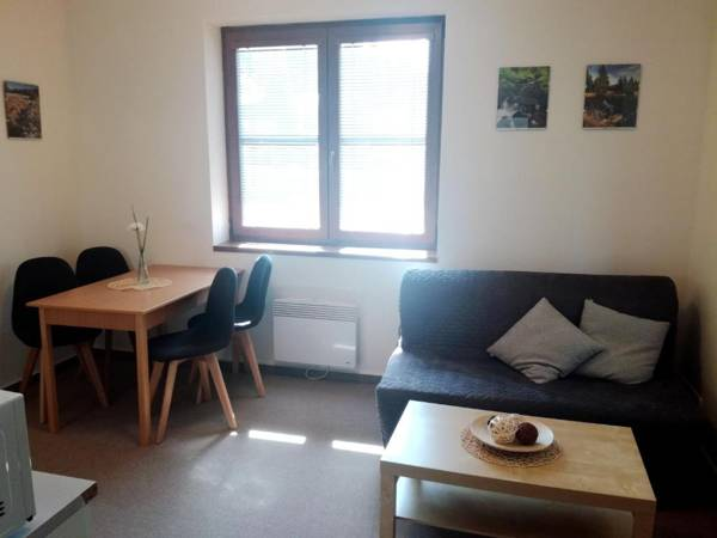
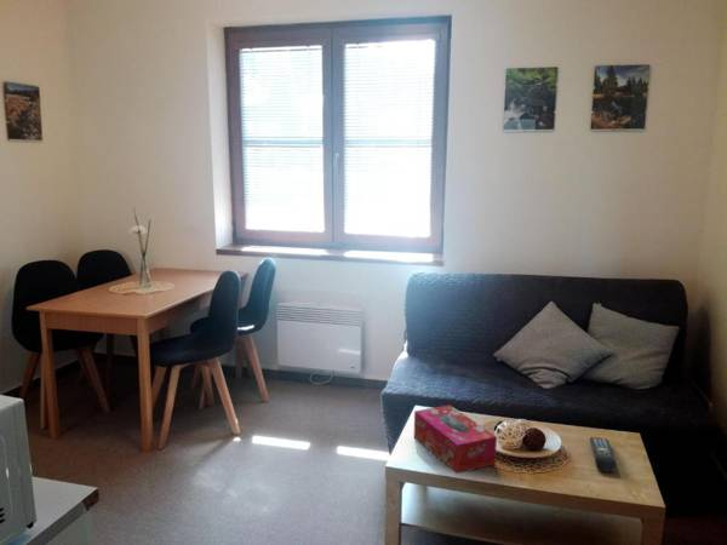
+ tissue box [413,403,498,475]
+ remote control [589,436,617,474]
